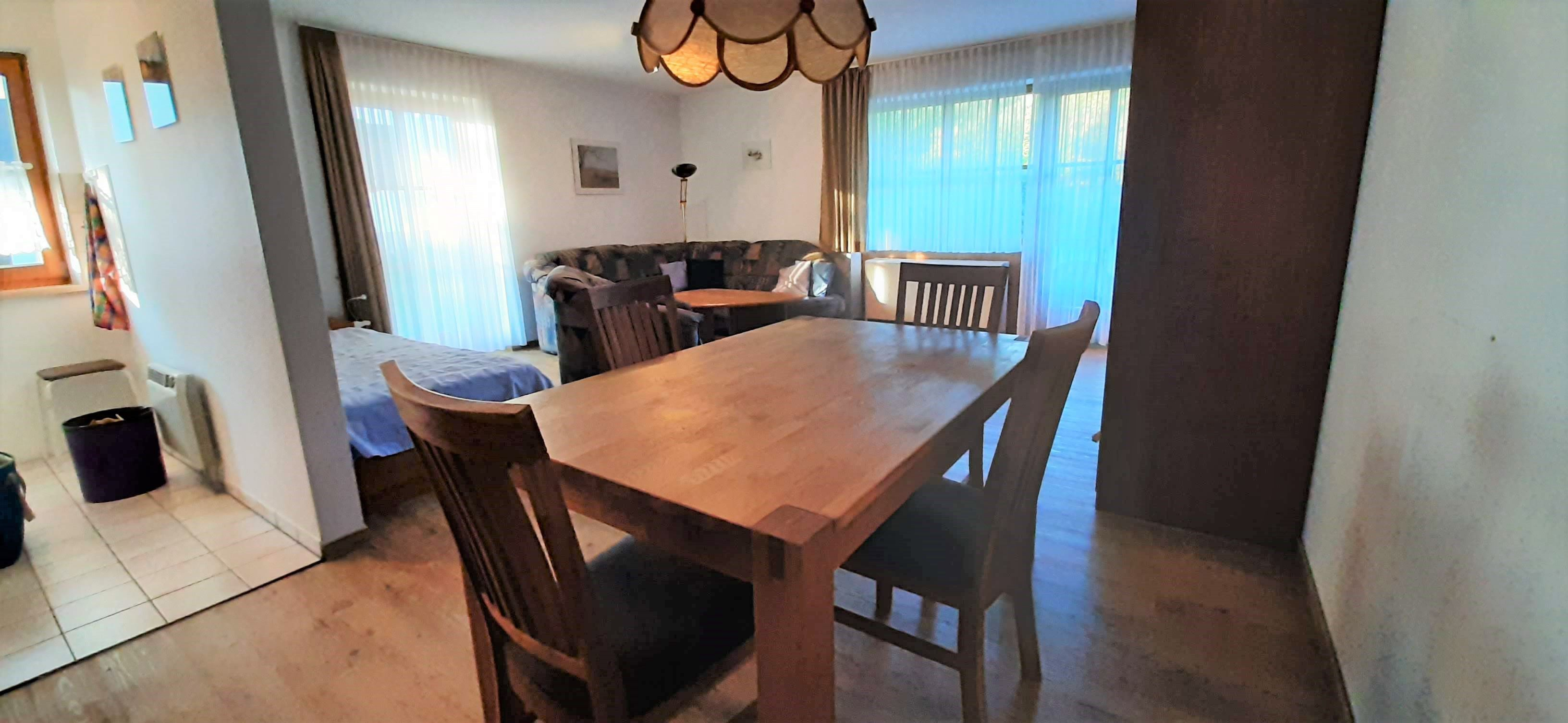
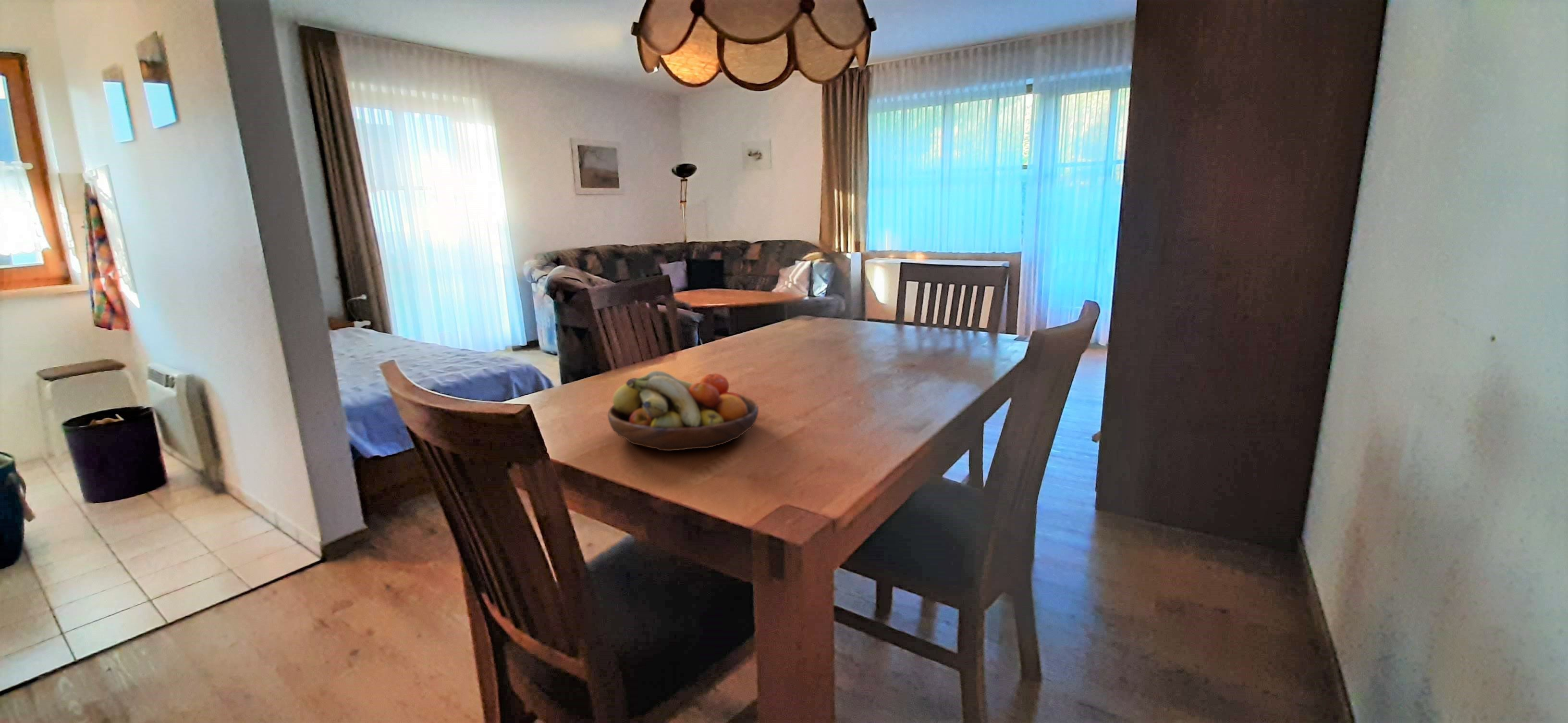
+ fruit bowl [607,370,759,451]
